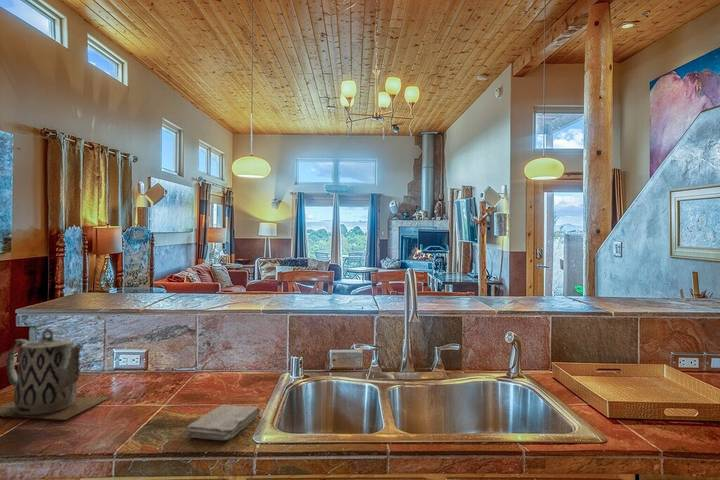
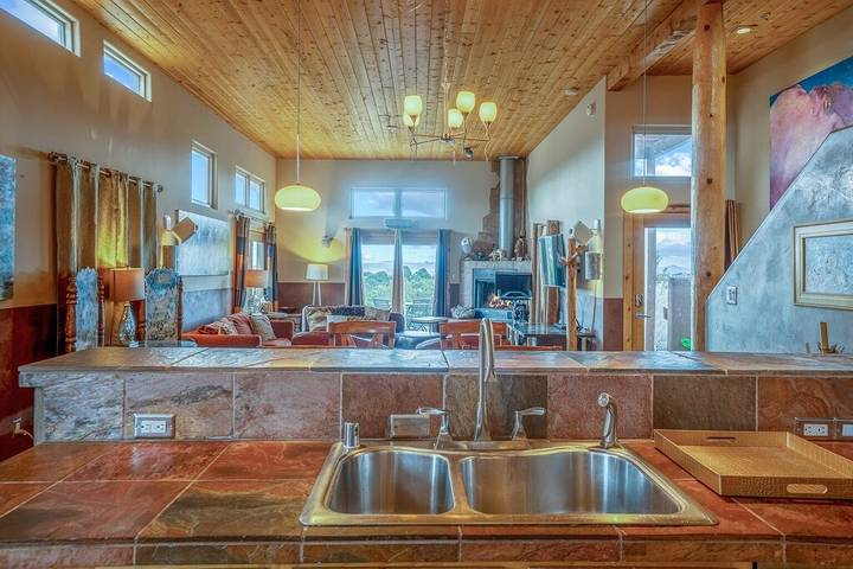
- teapot [0,328,111,421]
- washcloth [185,404,261,441]
